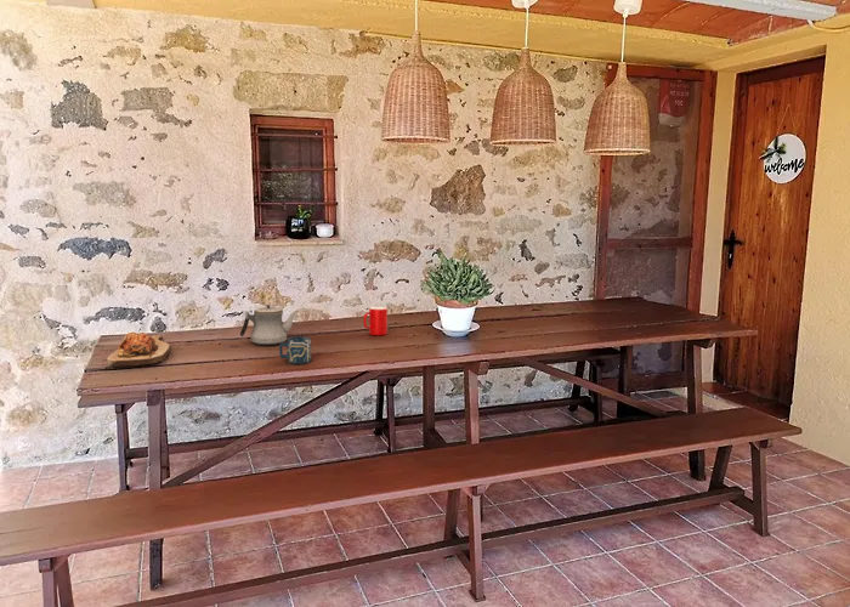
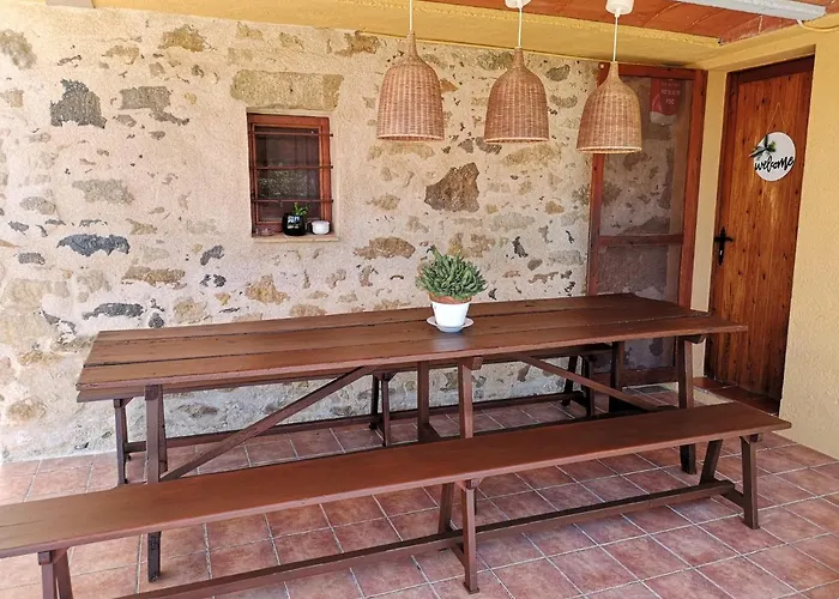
- cup [278,335,312,365]
- cup [362,306,389,336]
- teapot [239,304,300,346]
- cutting board [106,331,171,368]
